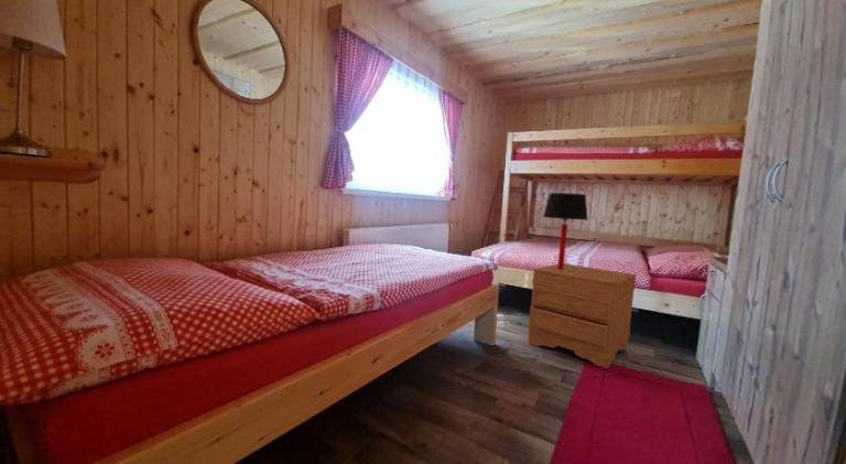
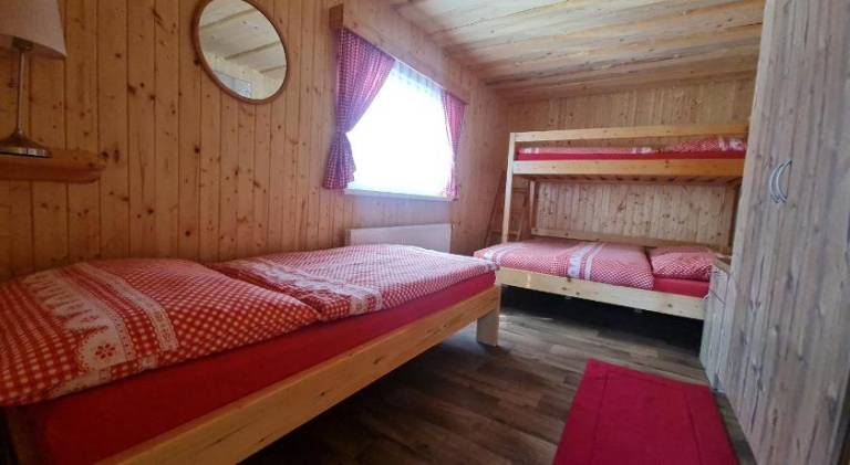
- nightstand [528,262,638,369]
- table lamp [542,192,589,270]
